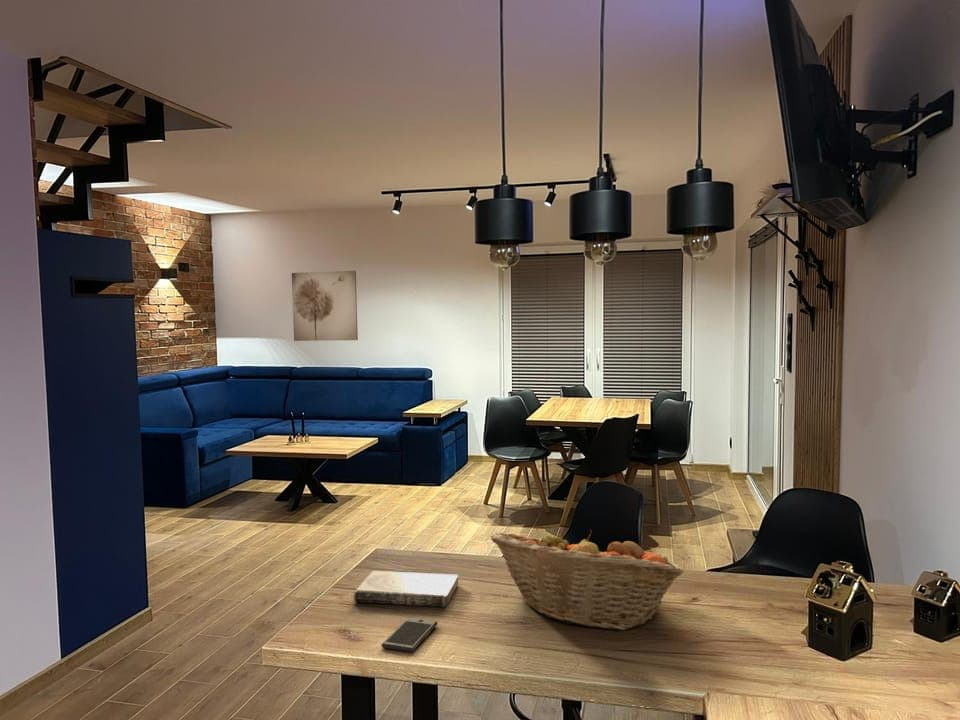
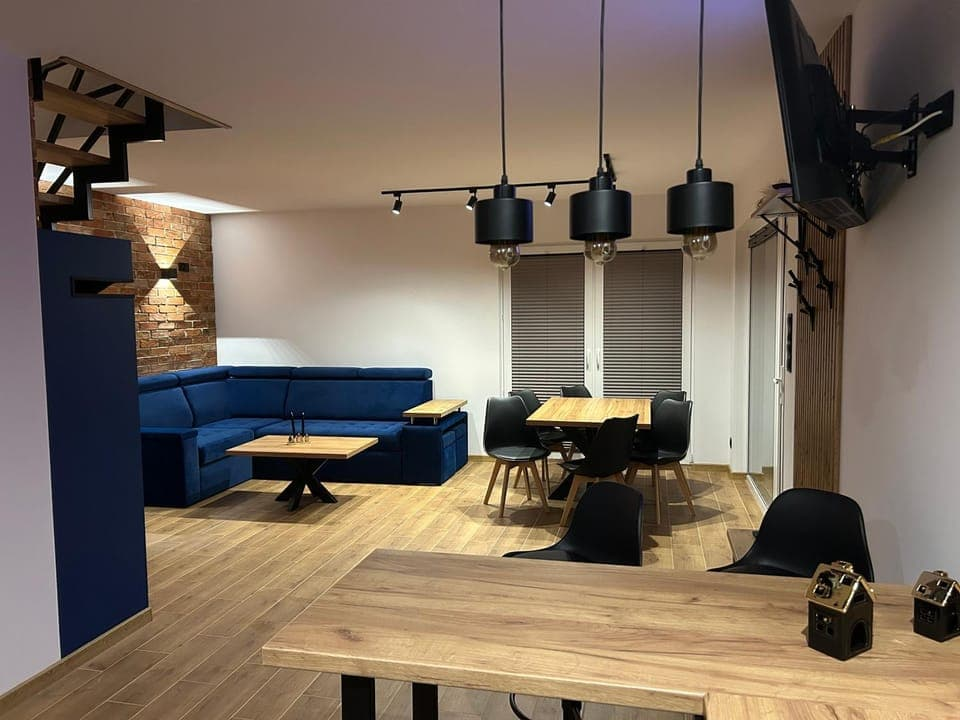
- smartphone [381,617,438,653]
- fruit basket [489,529,685,631]
- wall art [291,270,359,342]
- book [352,570,459,608]
